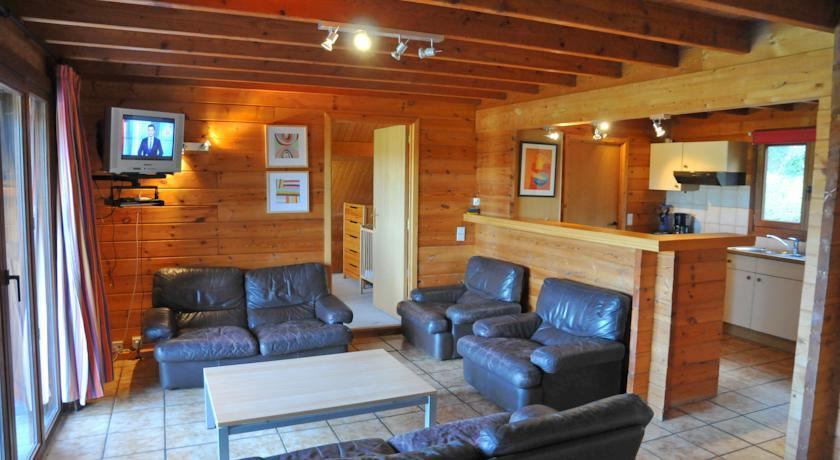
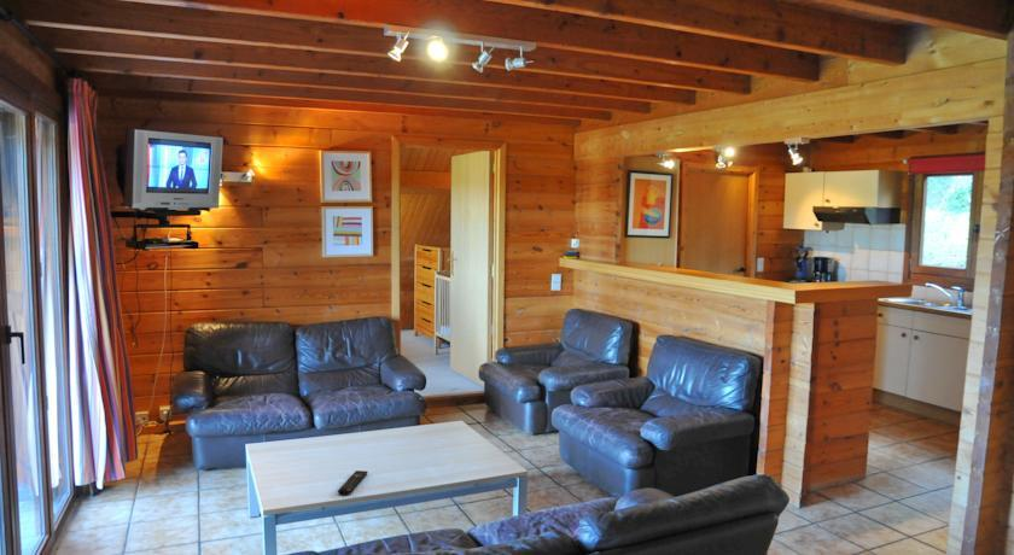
+ remote control [337,469,369,496]
